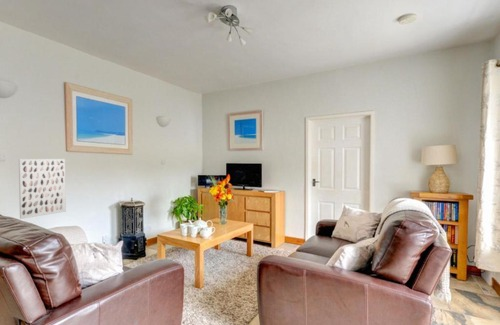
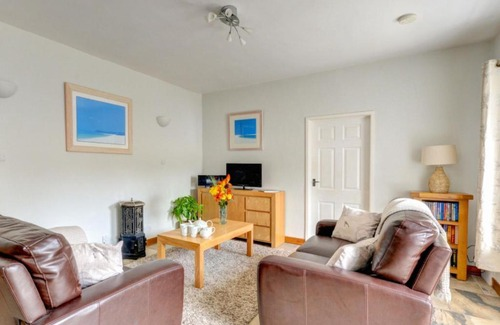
- wall art [18,158,67,220]
